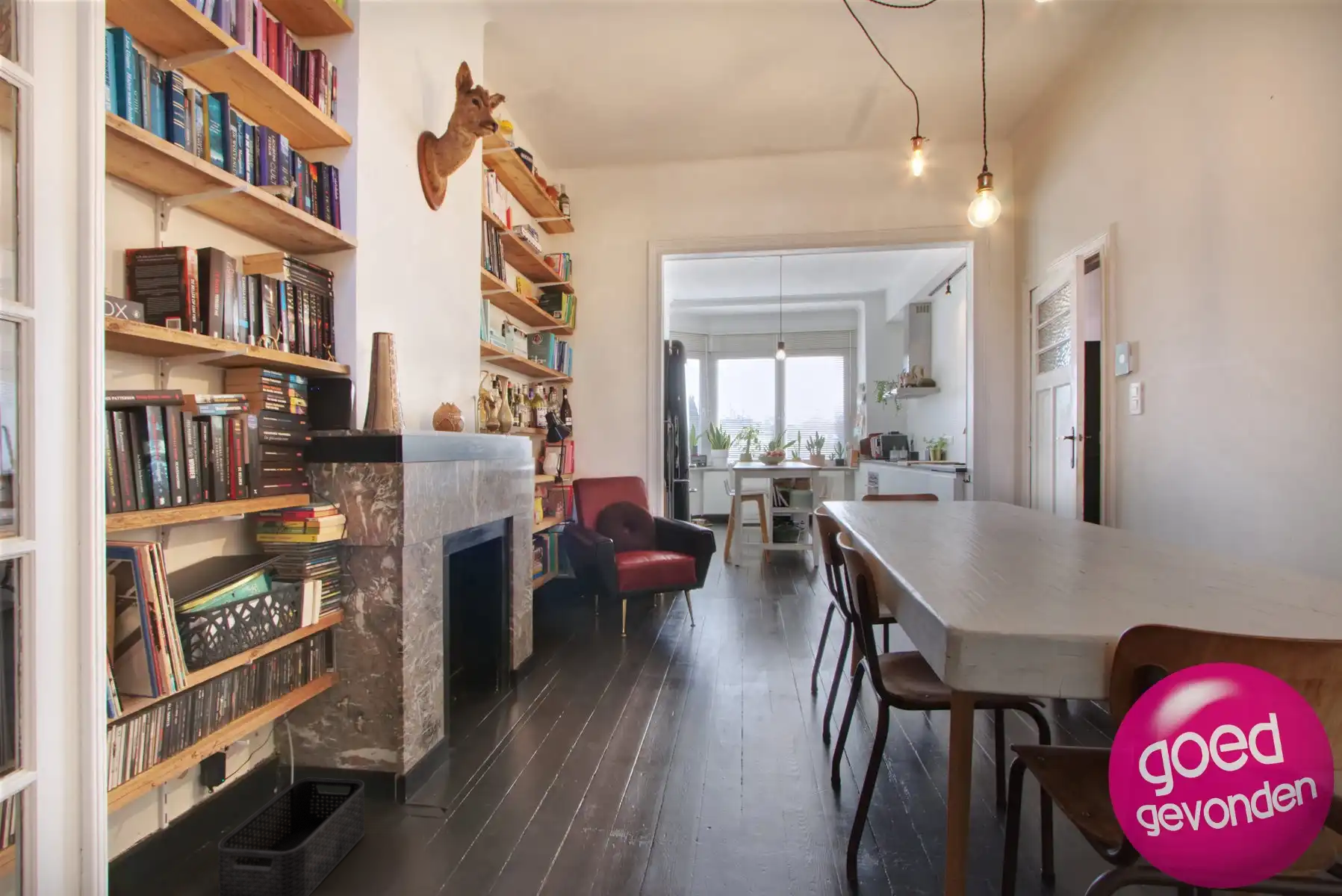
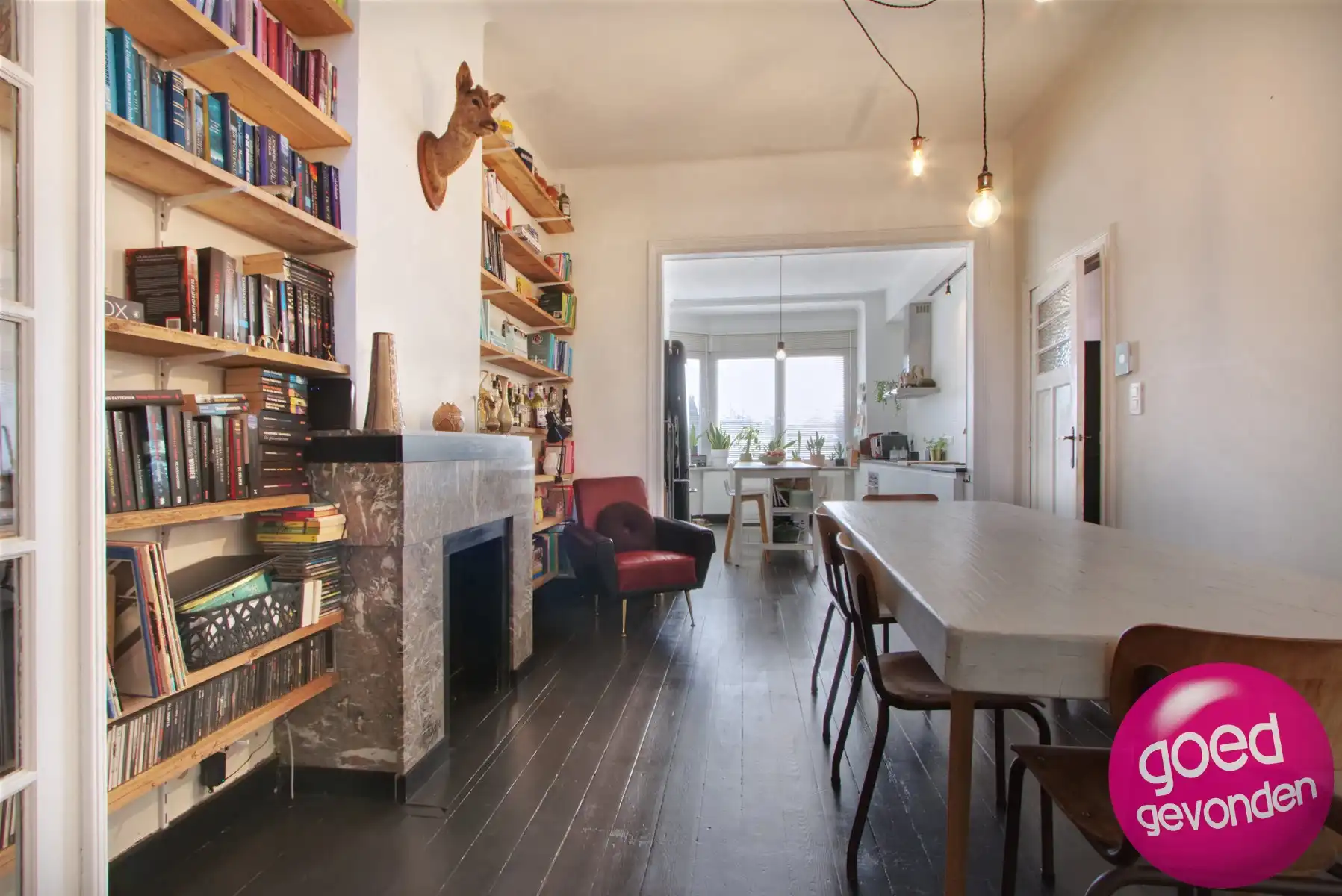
- storage bin [217,777,365,896]
